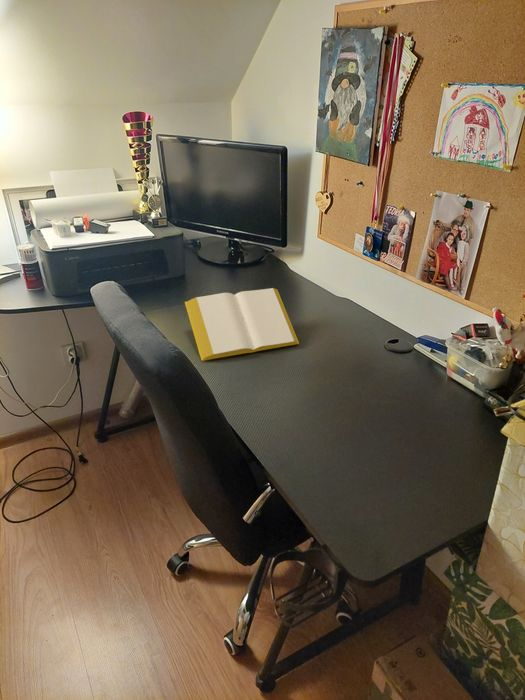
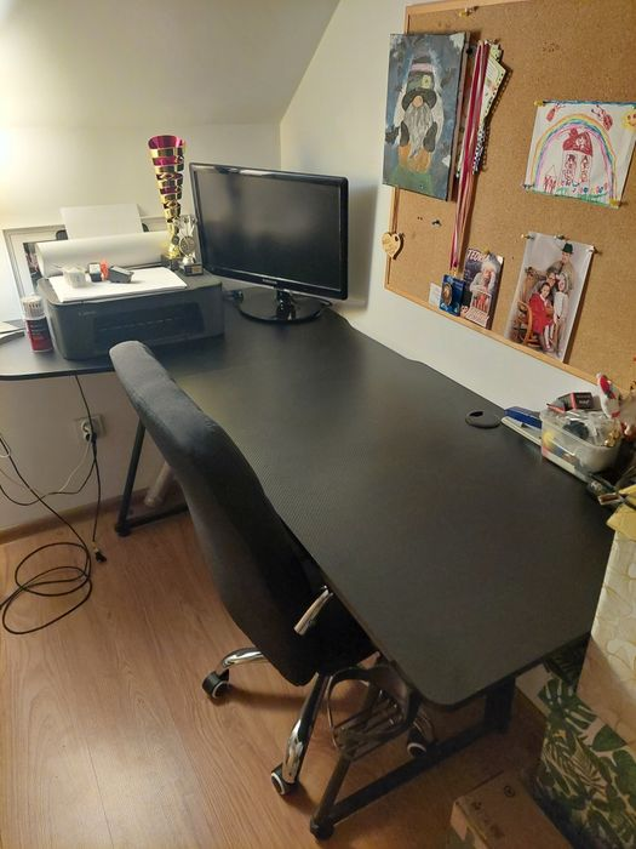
- notepad [184,287,300,362]
